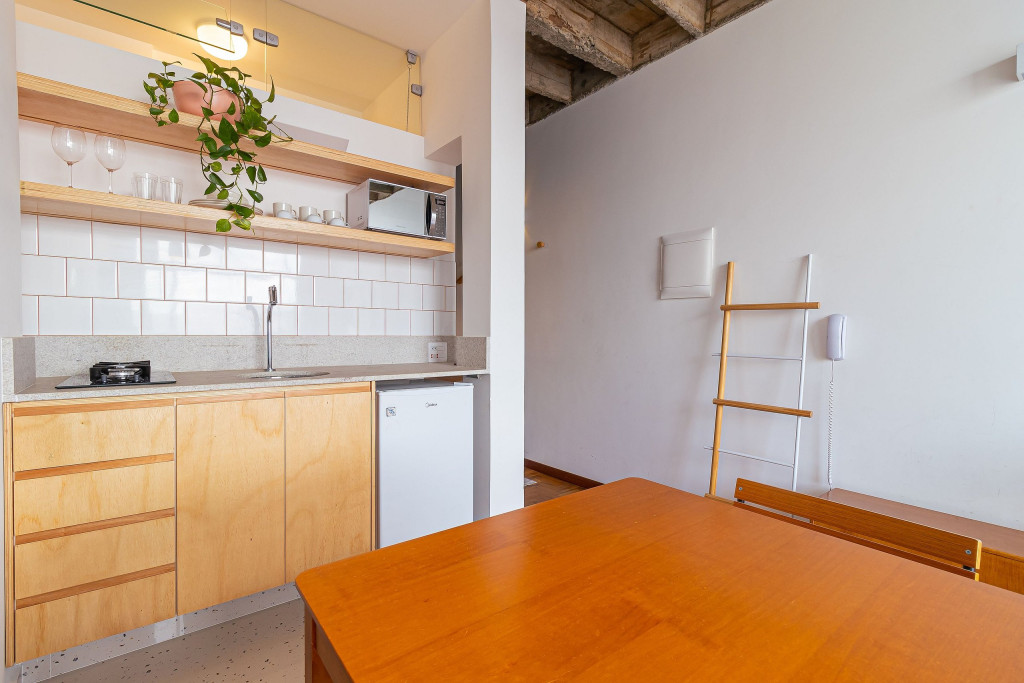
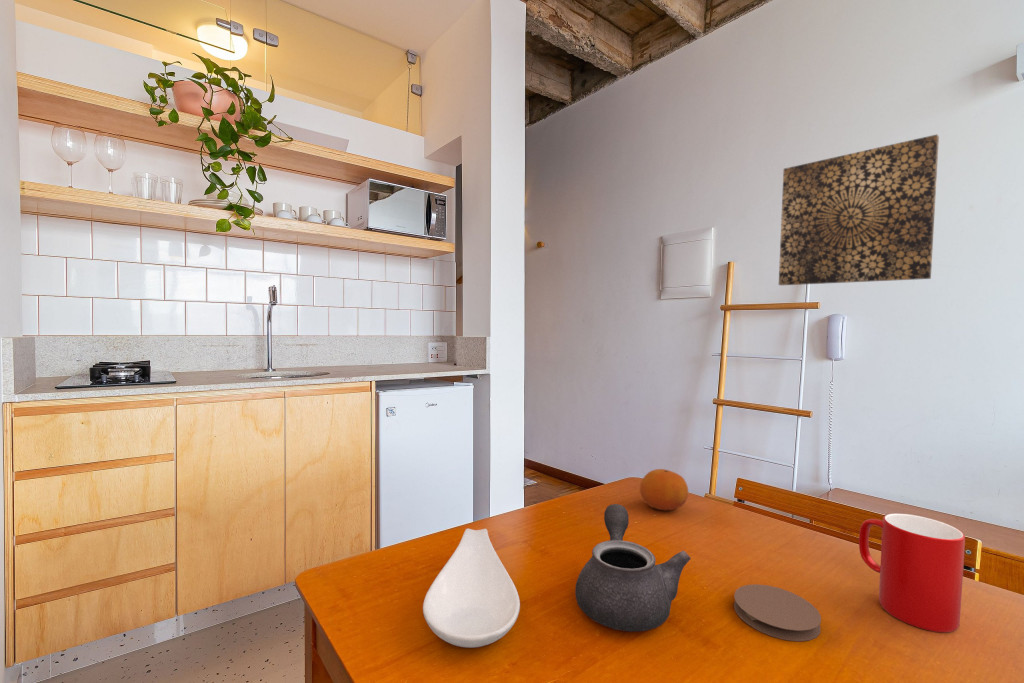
+ cup [858,513,966,633]
+ wall art [778,134,940,286]
+ fruit [639,468,689,511]
+ coaster [733,583,822,642]
+ spoon rest [422,528,521,648]
+ teapot [574,503,692,632]
